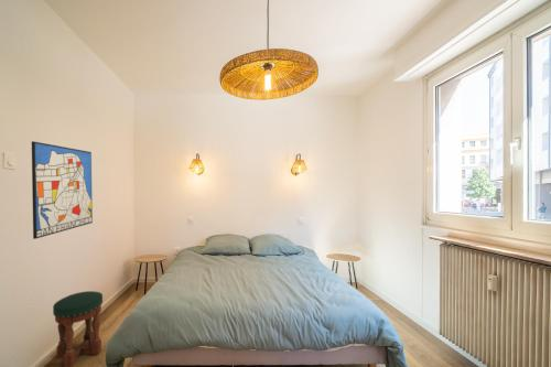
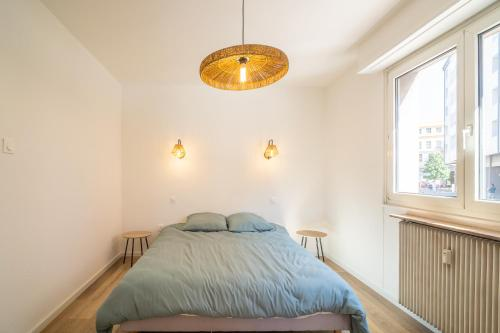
- stool [52,290,104,367]
- wall art [31,140,94,240]
